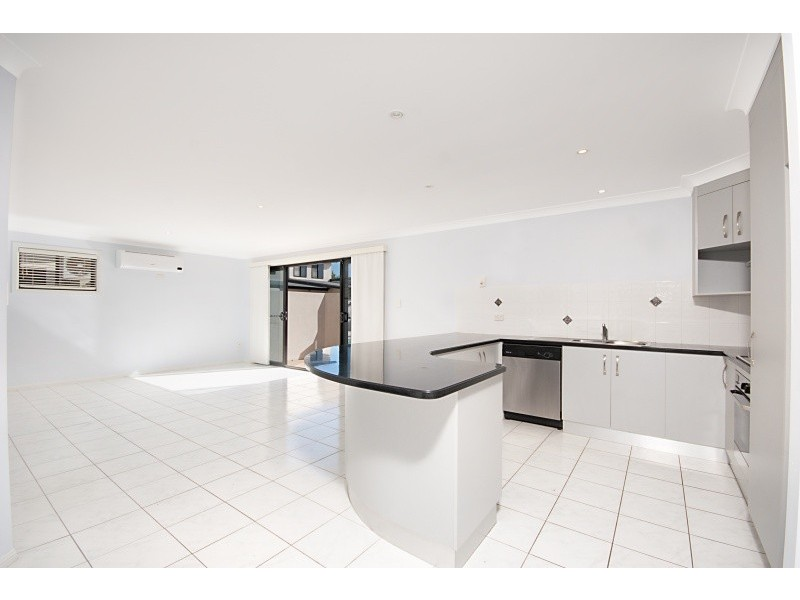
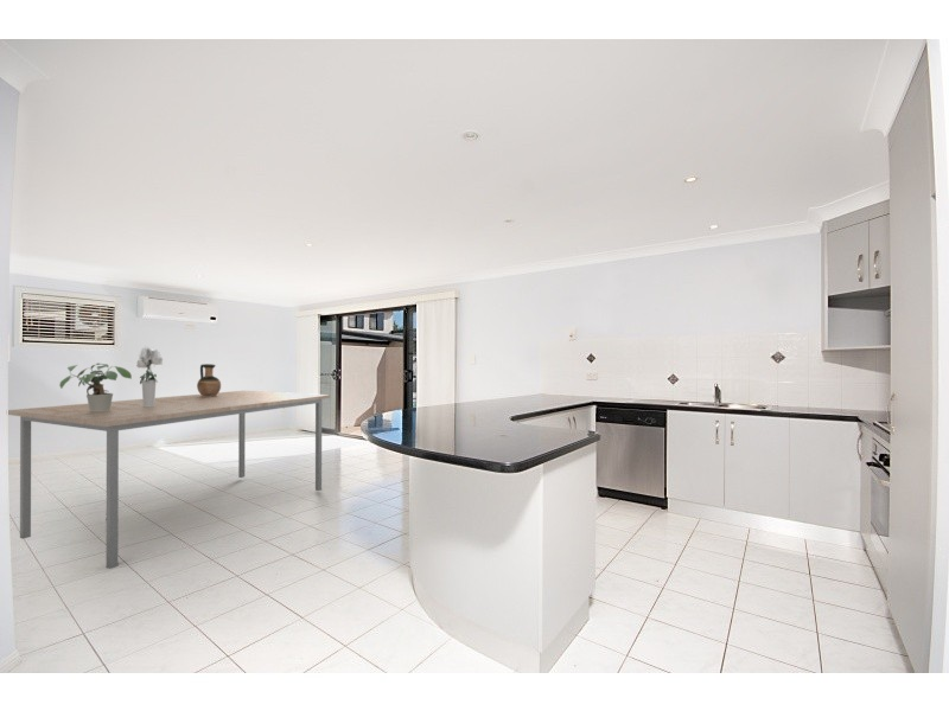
+ potted plant [58,361,133,411]
+ ceramic jug [196,363,222,397]
+ dining table [7,390,331,570]
+ bouquet [135,345,164,406]
